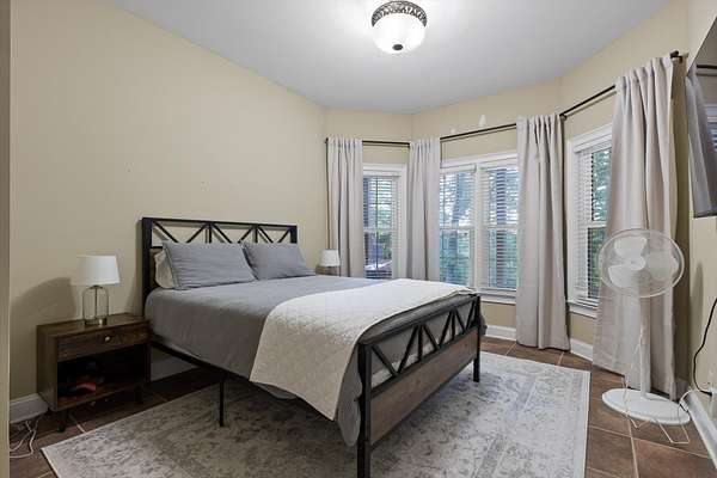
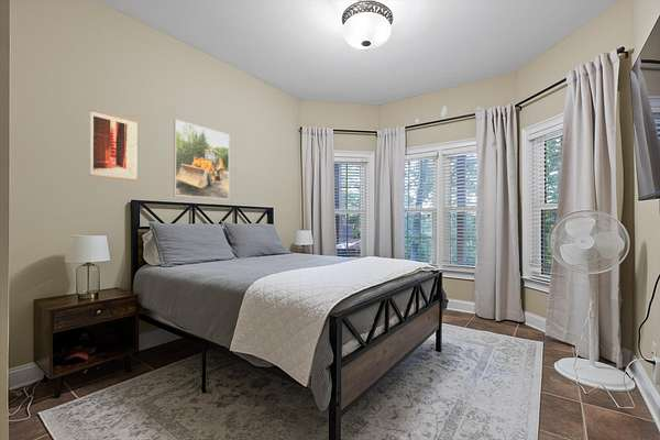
+ wall art [89,109,139,182]
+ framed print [173,119,230,200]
